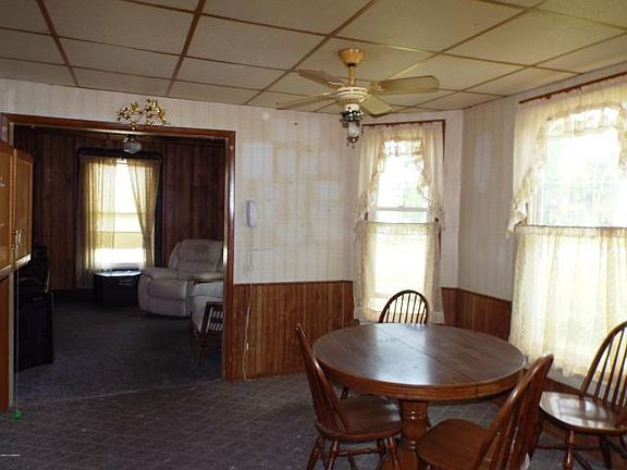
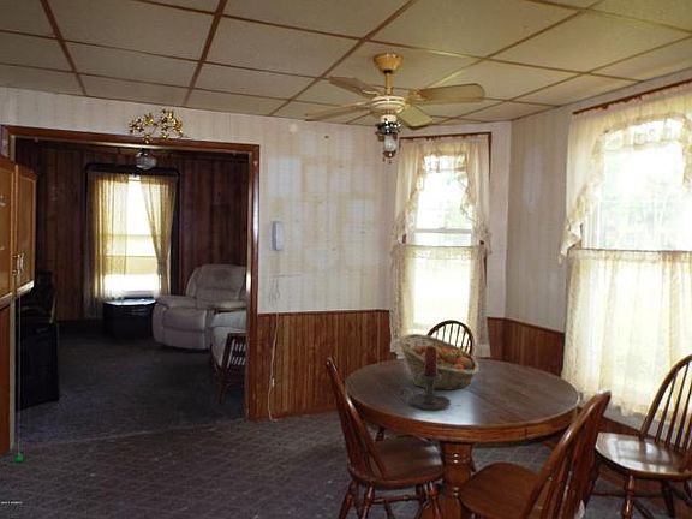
+ fruit basket [398,333,481,392]
+ candle holder [396,346,452,411]
